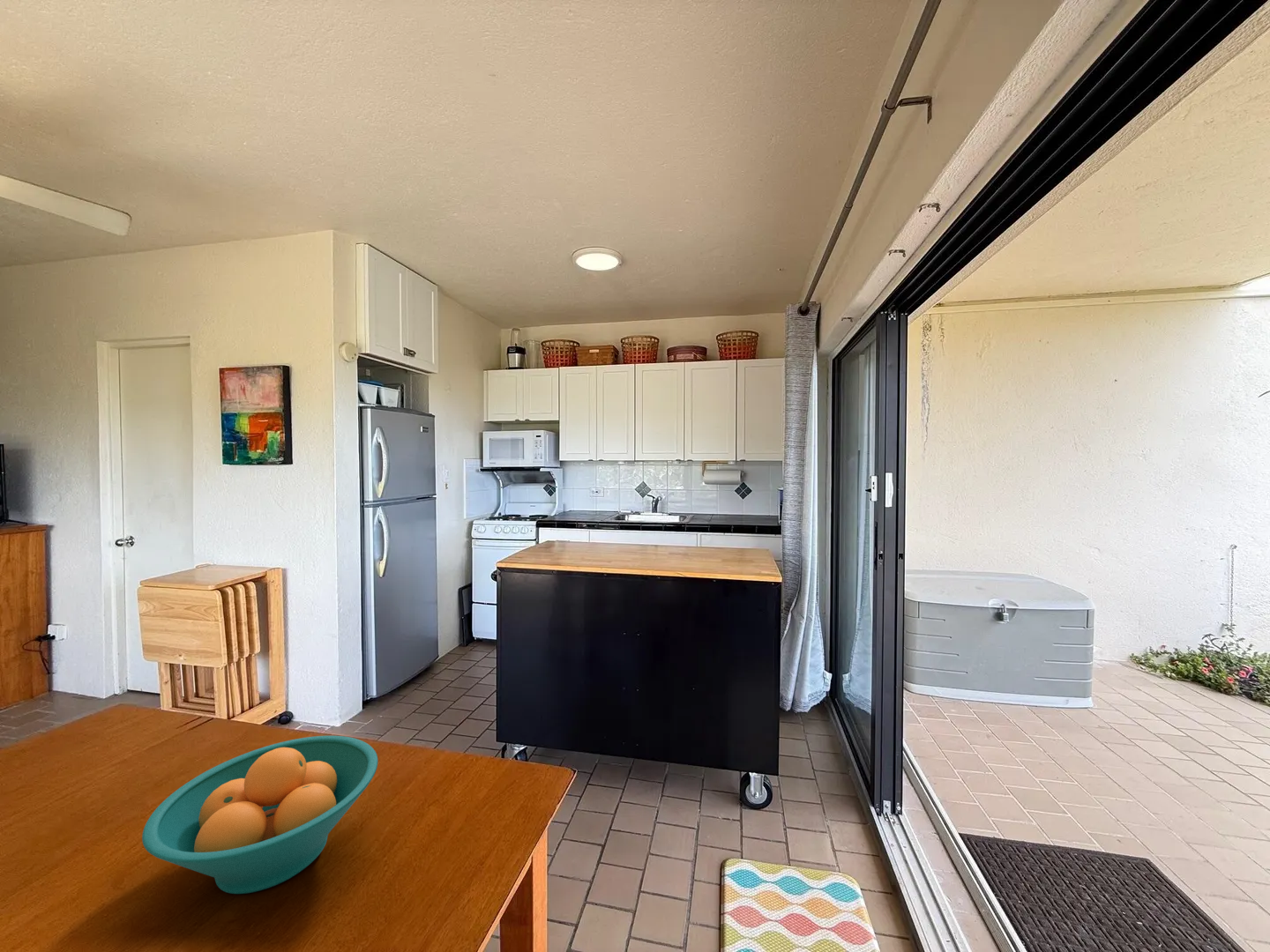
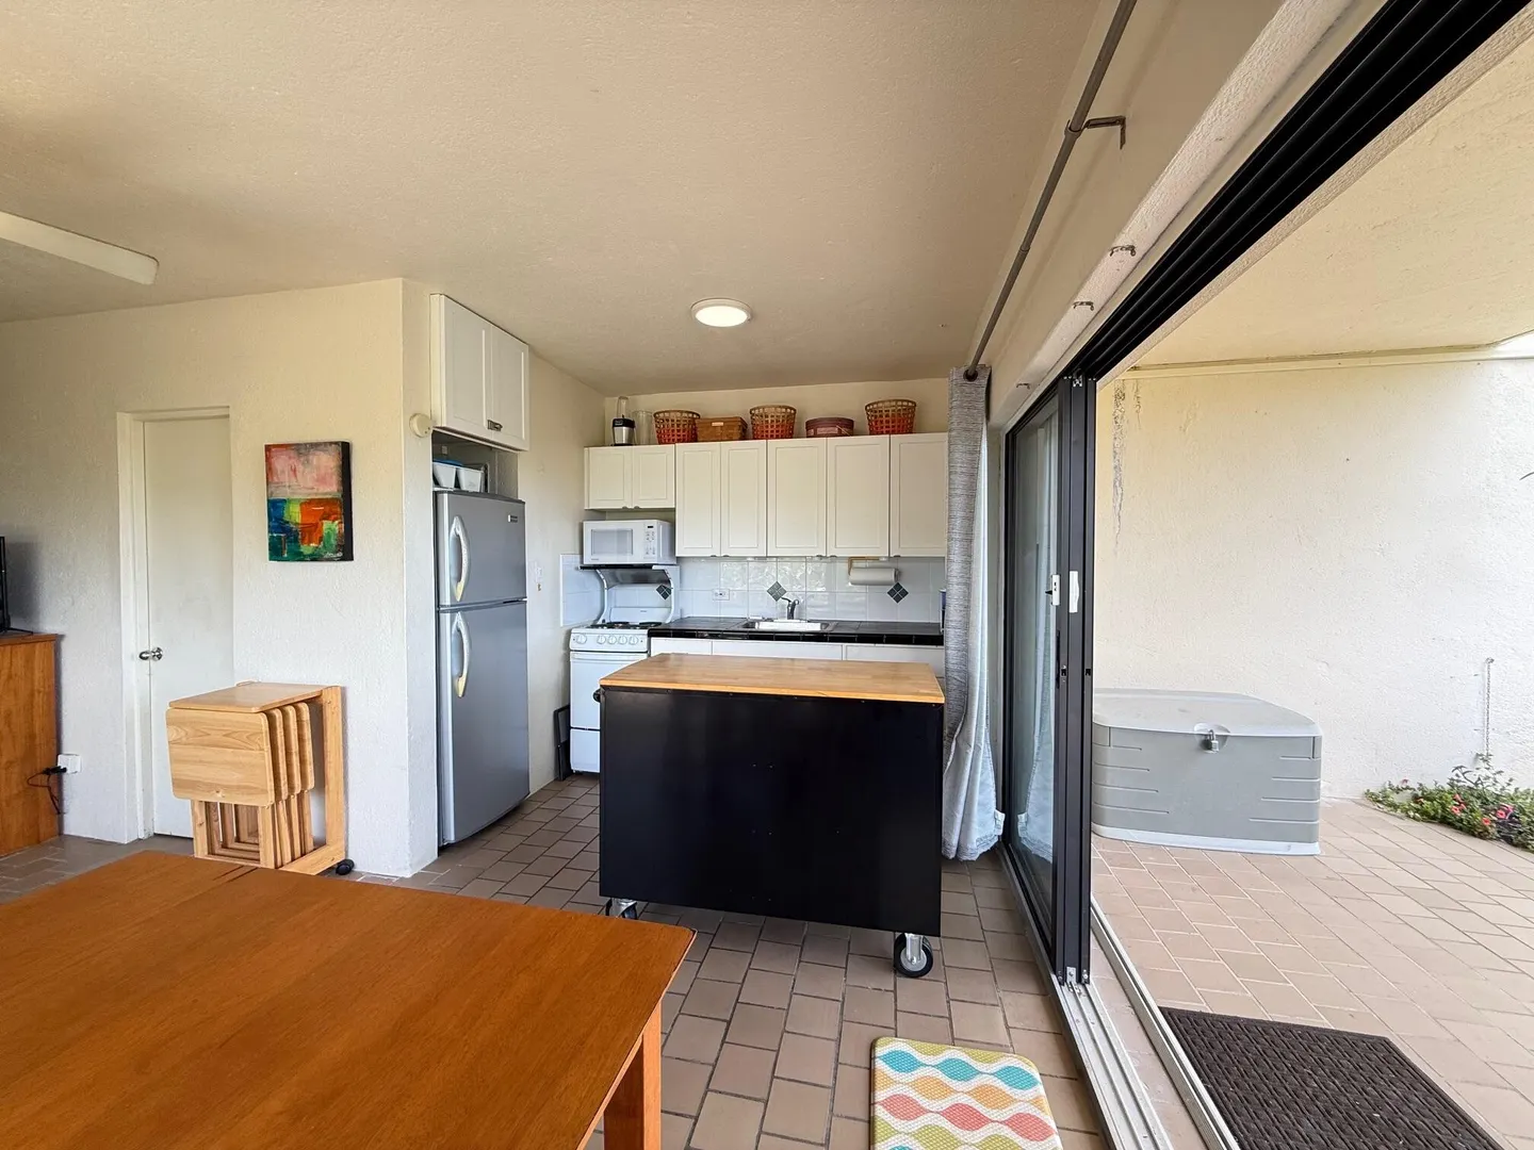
- fruit bowl [141,735,379,895]
